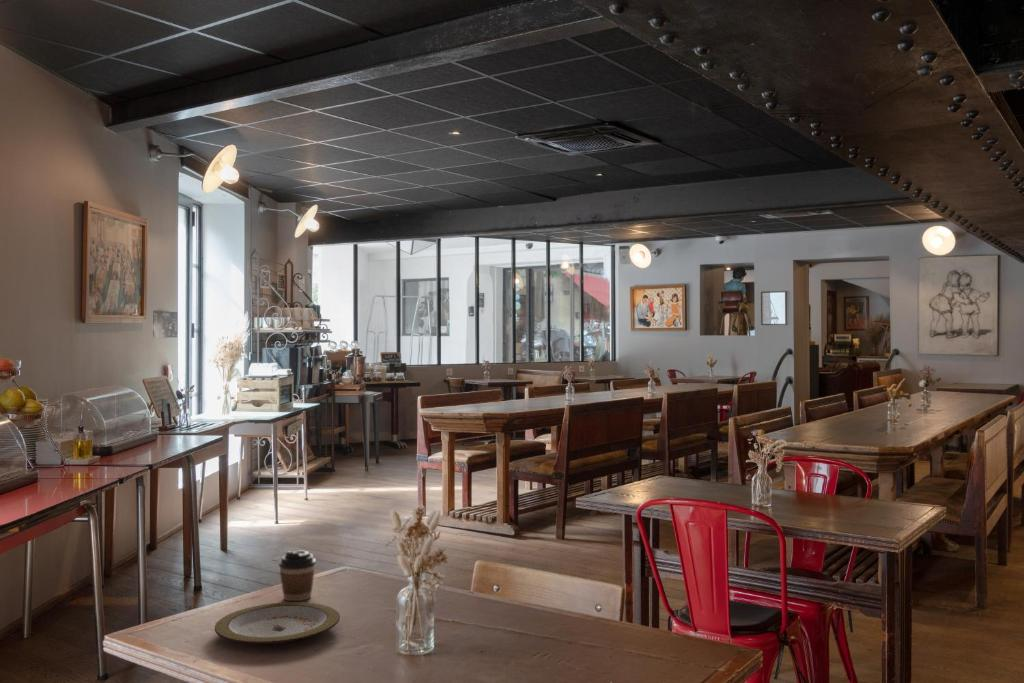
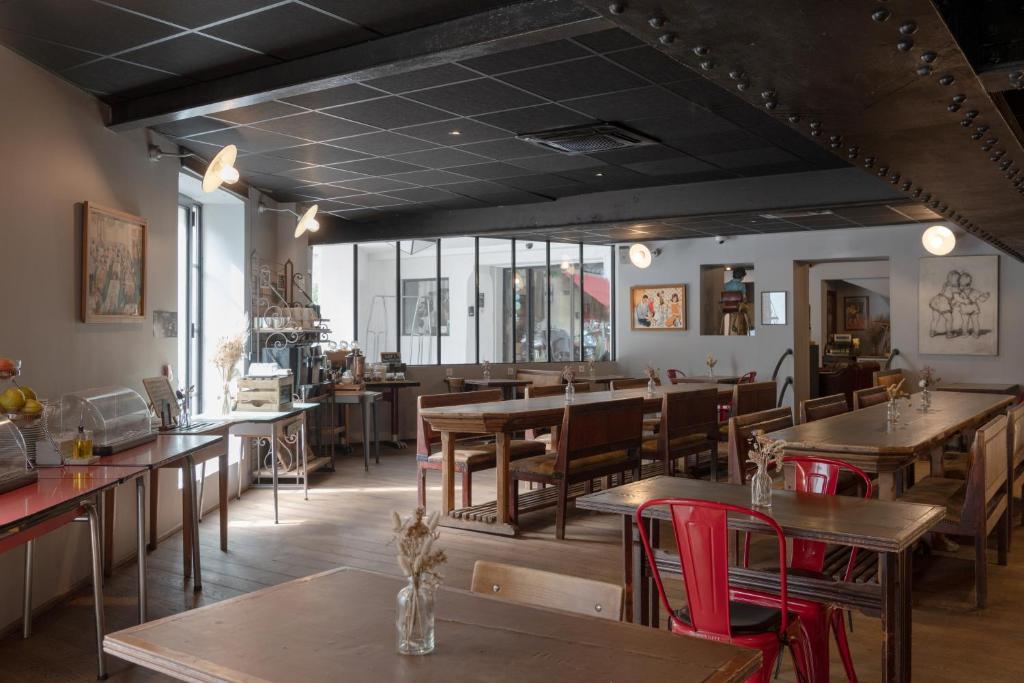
- coffee cup [278,550,317,602]
- plate [214,601,341,645]
